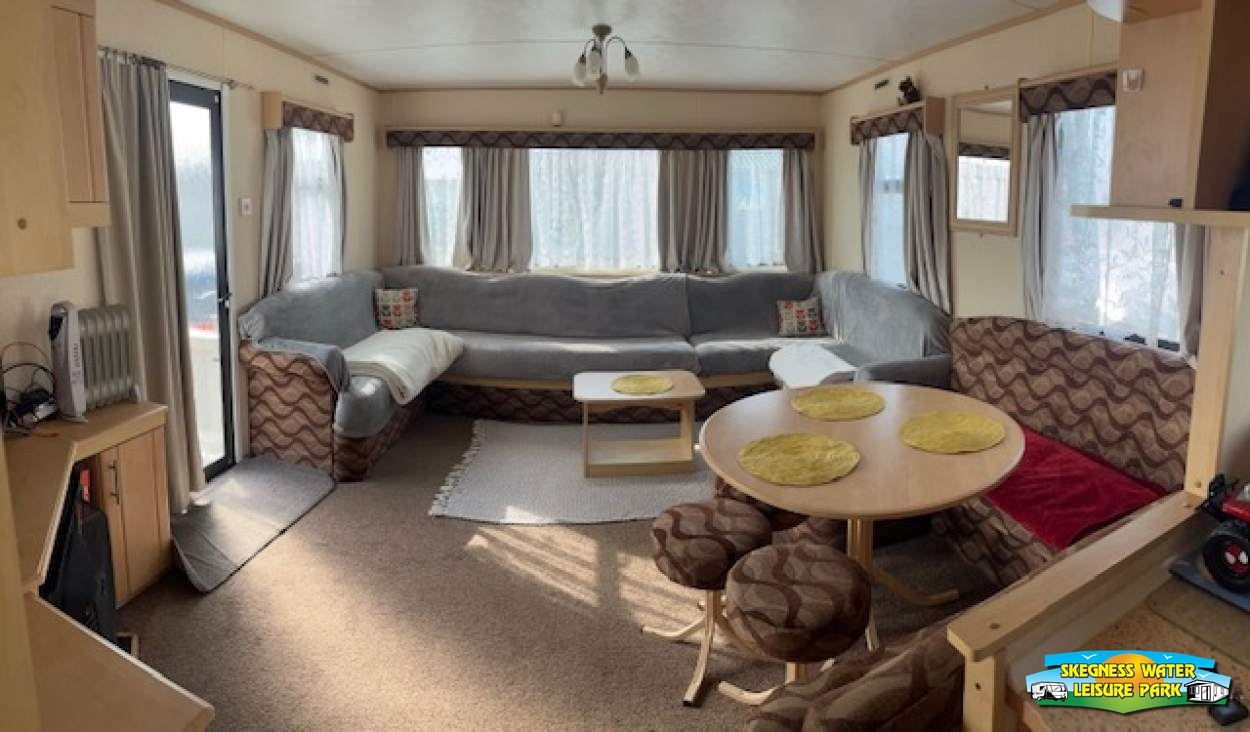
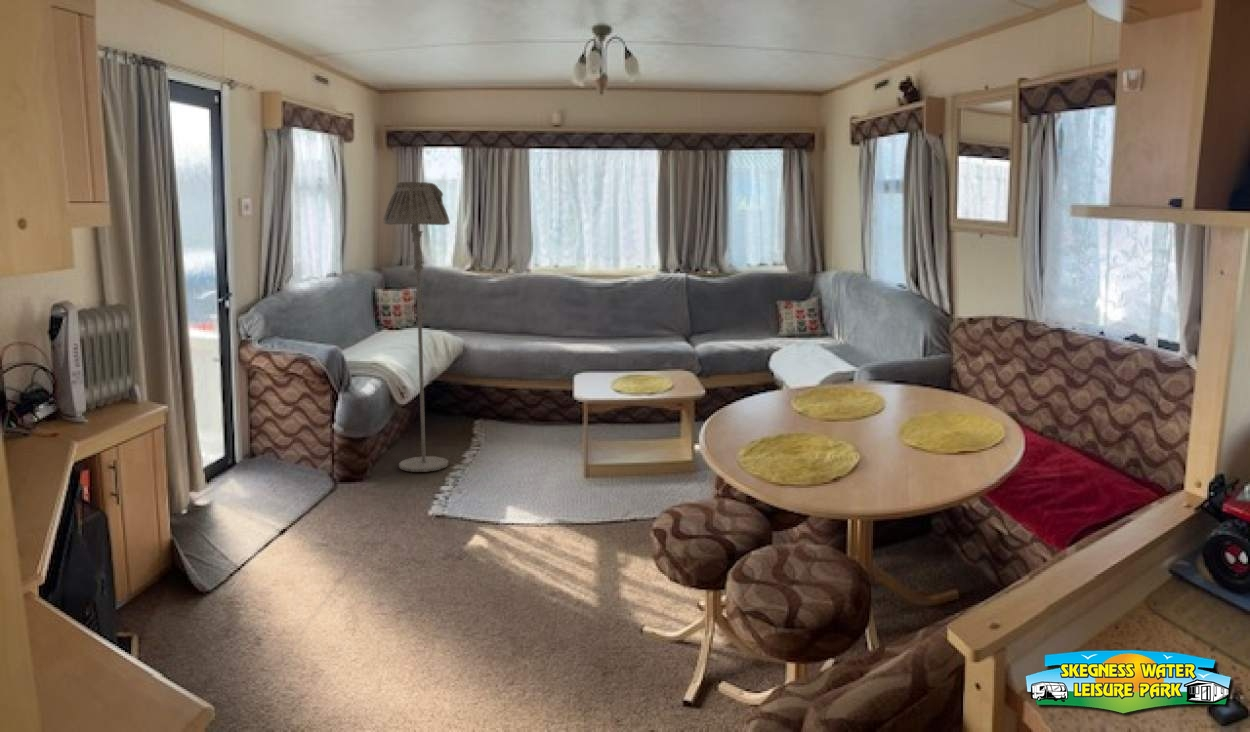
+ floor lamp [382,181,451,473]
